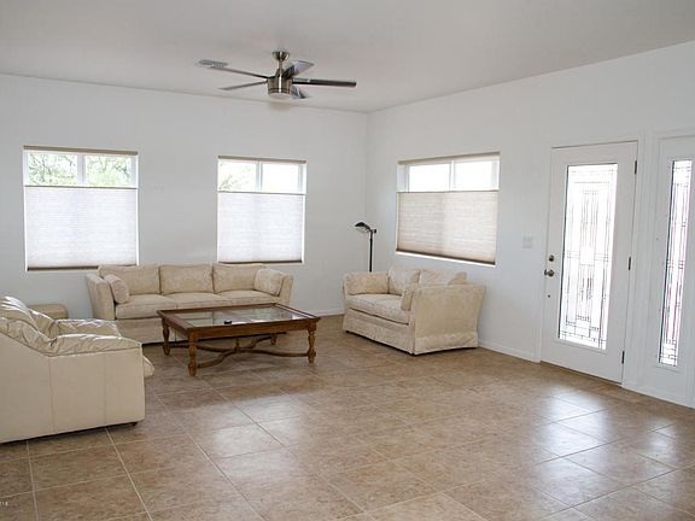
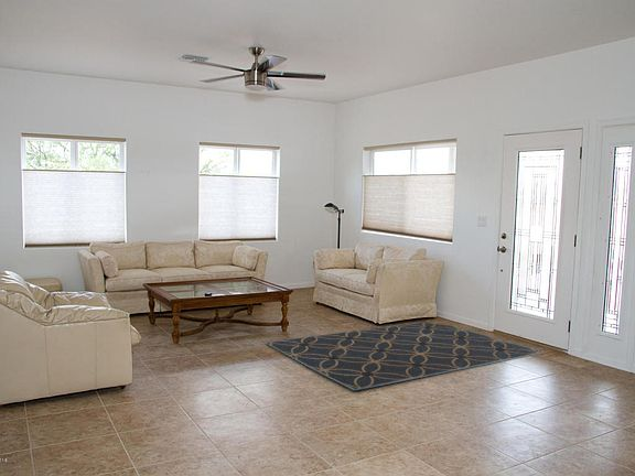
+ rug [265,322,543,391]
